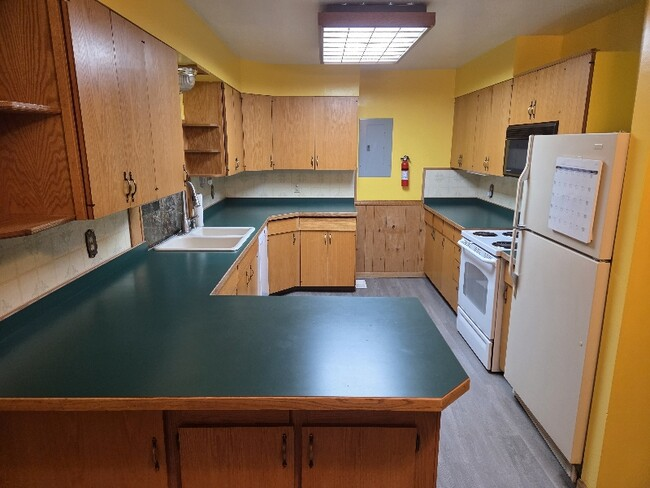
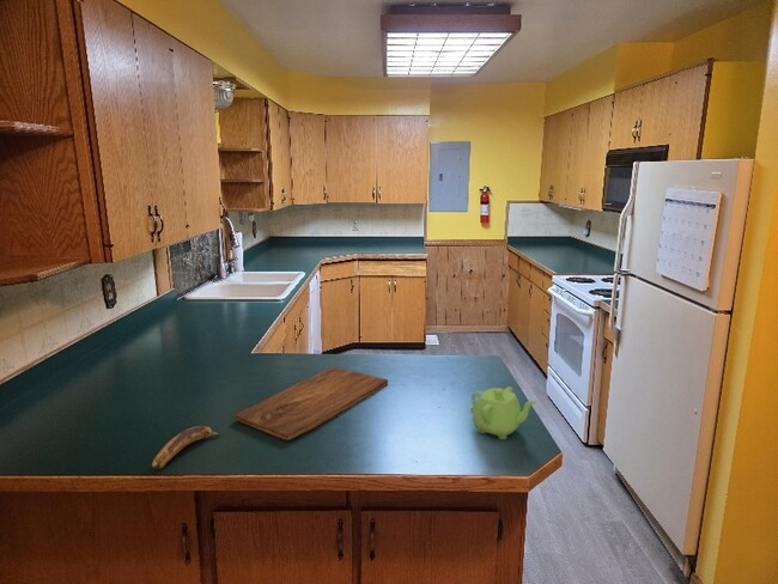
+ banana [151,425,221,470]
+ teapot [469,385,539,440]
+ cutting board [235,366,389,442]
